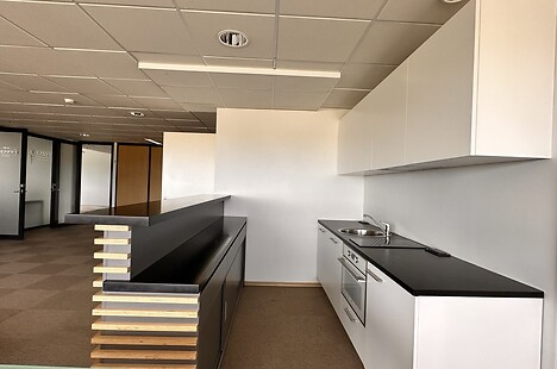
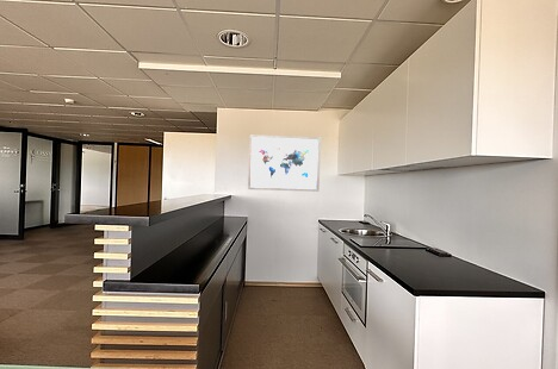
+ wall art [247,135,322,193]
